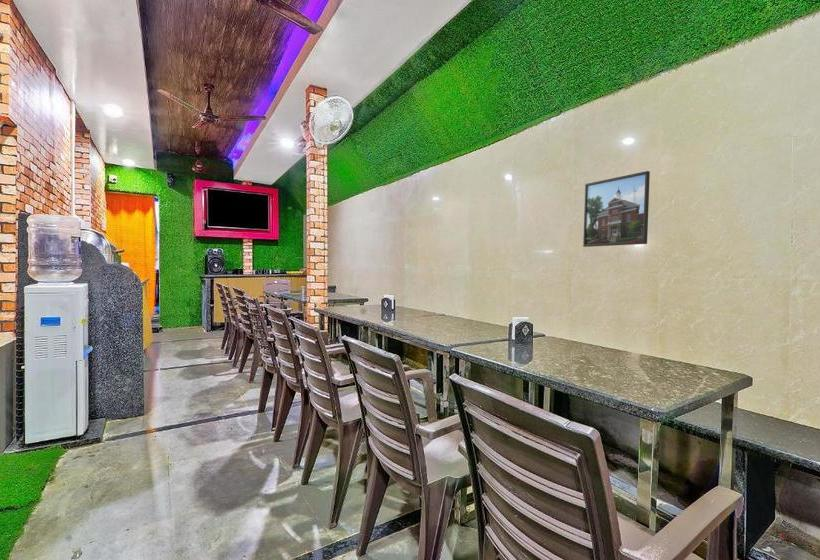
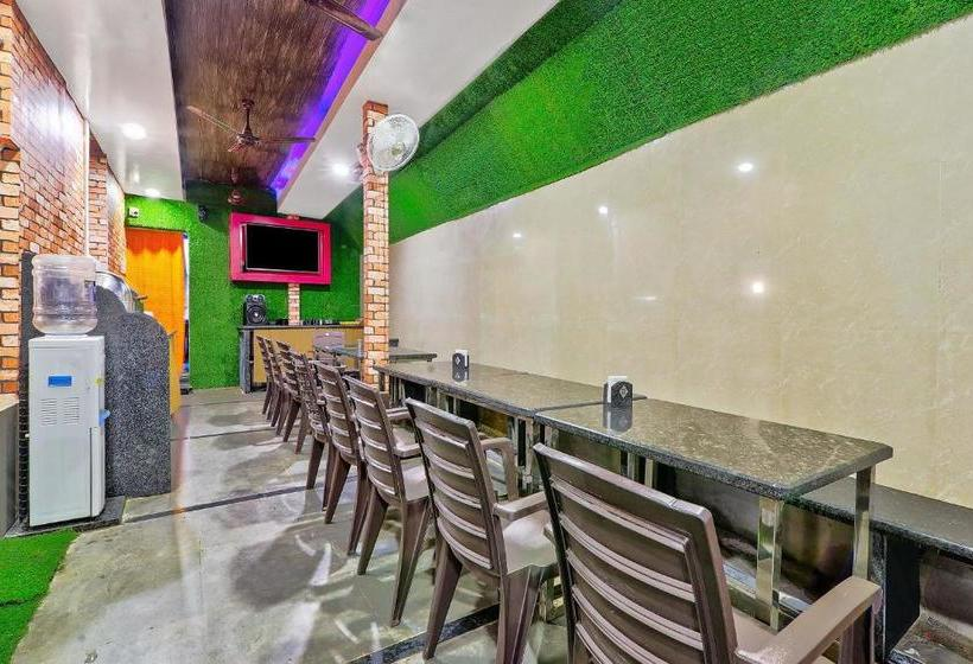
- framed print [582,170,651,248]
